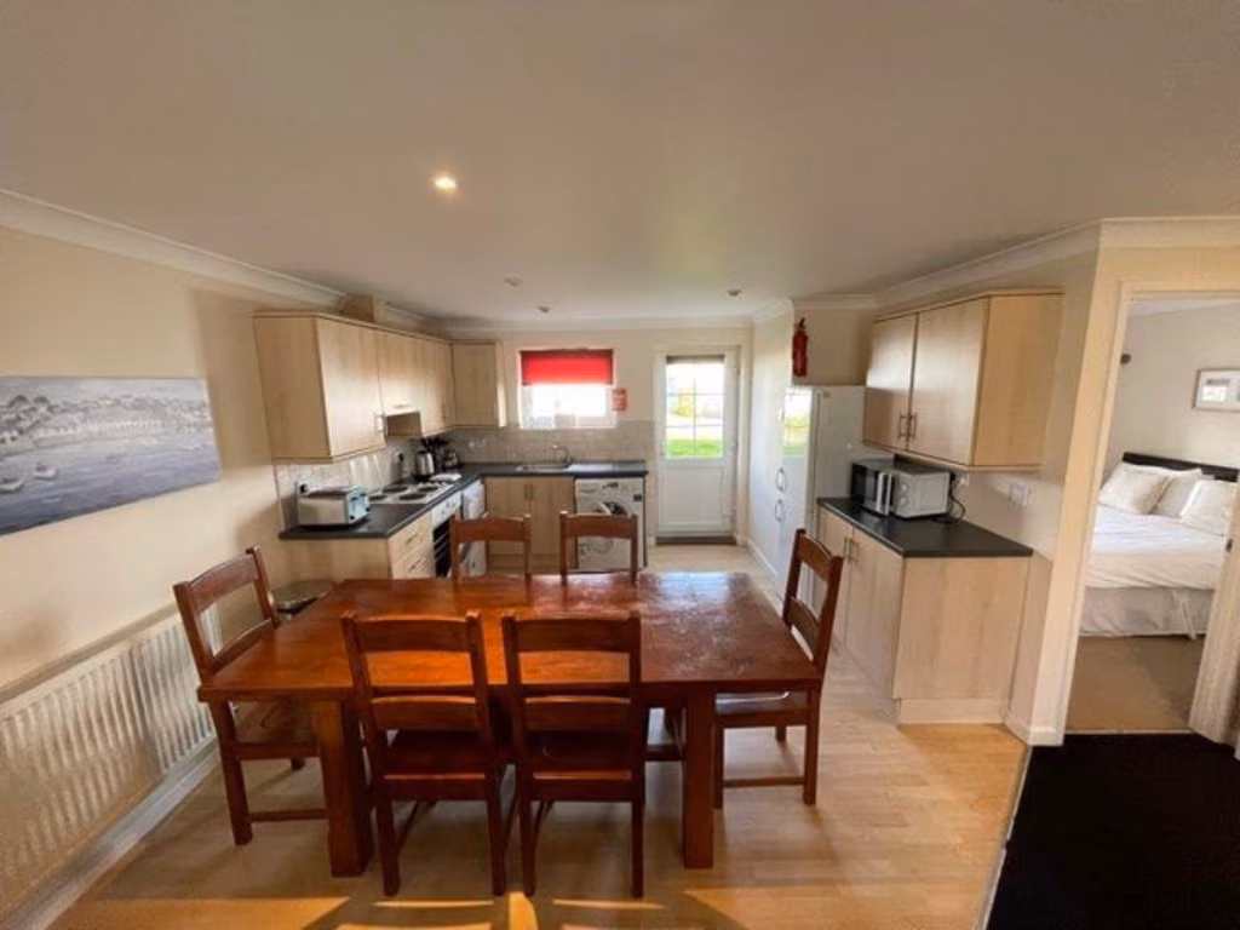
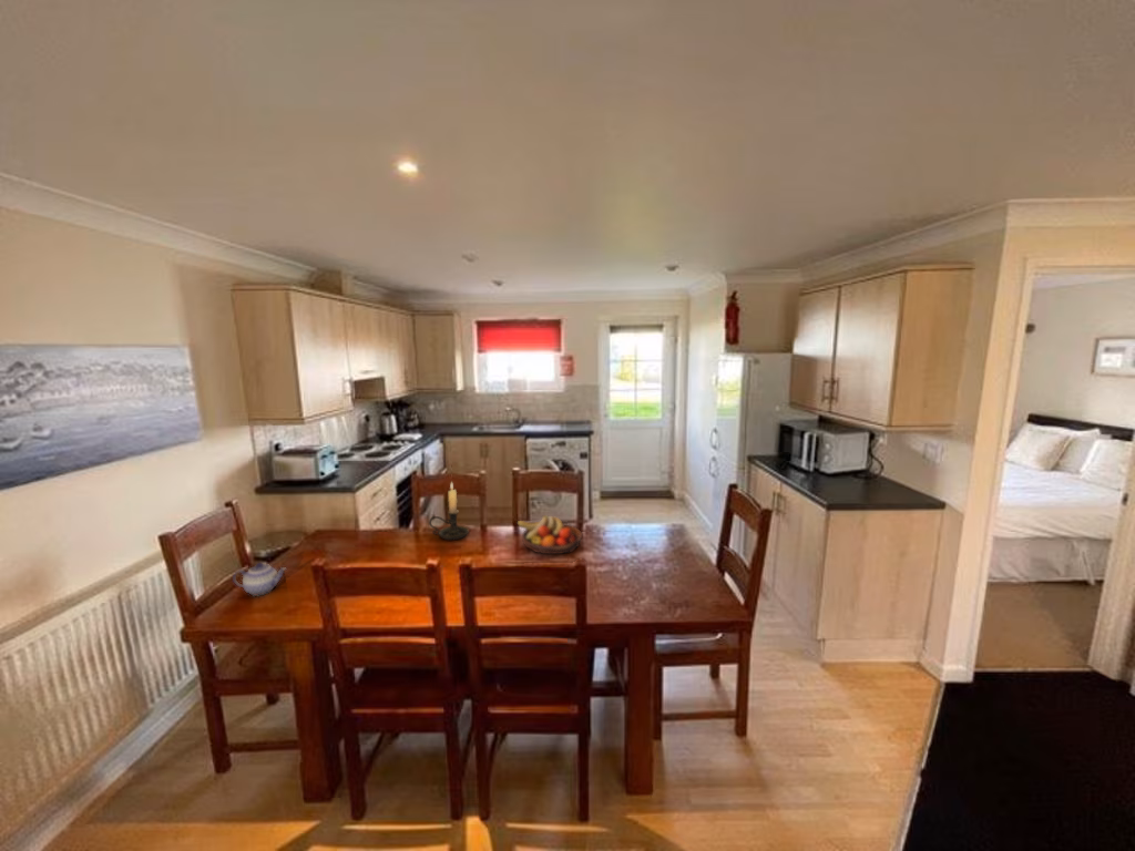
+ fruit bowl [517,514,583,555]
+ candle holder [428,480,470,541]
+ teapot [232,562,288,597]
